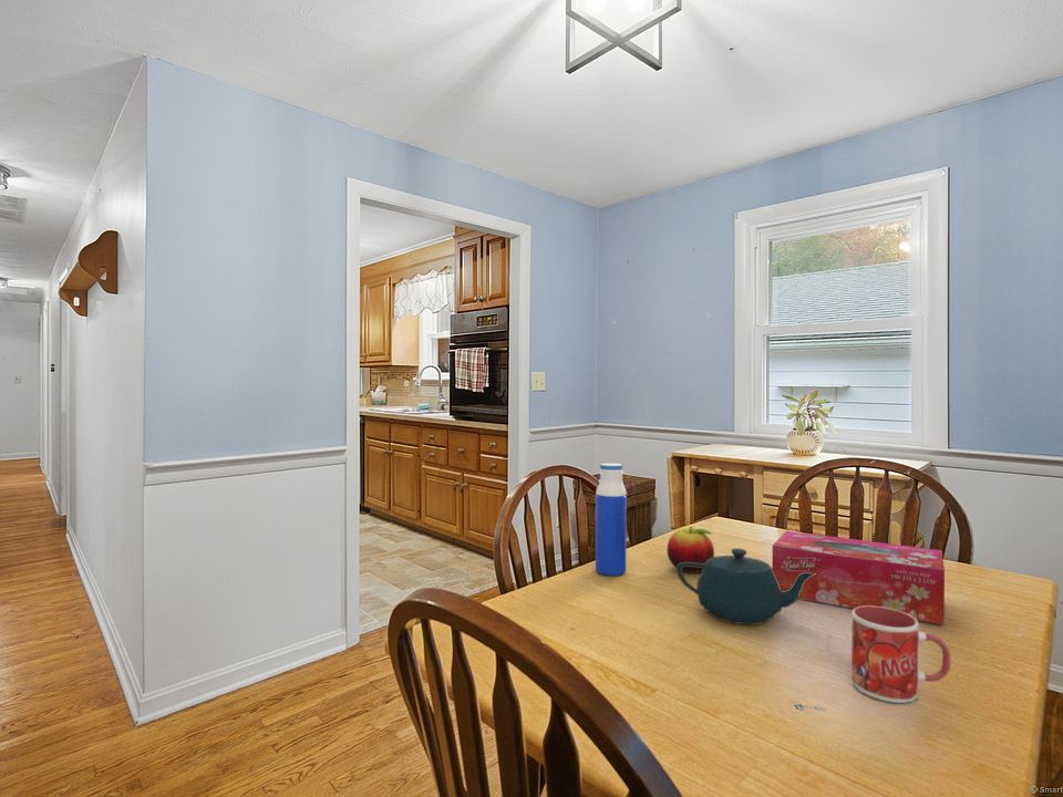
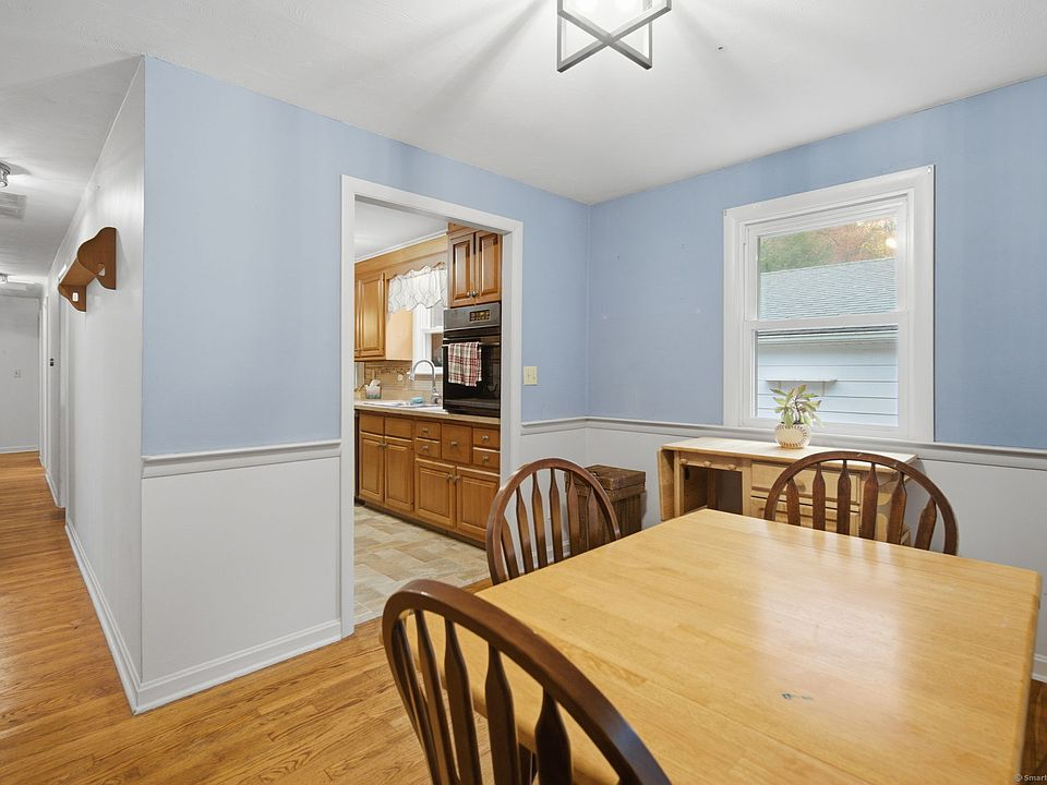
- tissue box [771,530,946,627]
- teapot [675,547,816,625]
- mug [850,605,951,704]
- fruit [665,526,715,575]
- water bottle [595,462,628,577]
